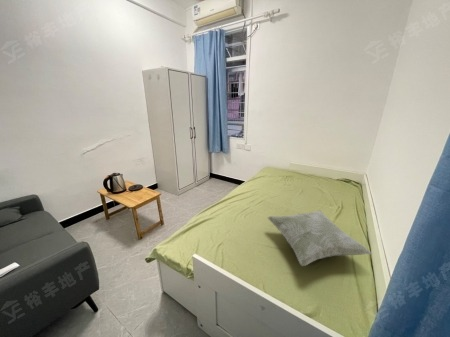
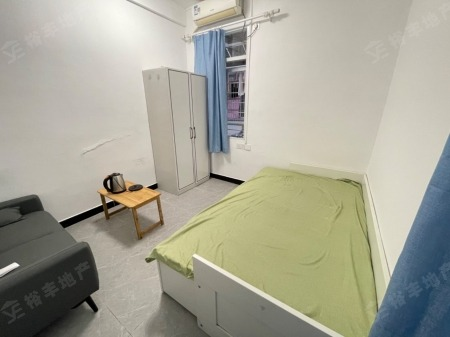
- decorative pillow [266,210,373,267]
